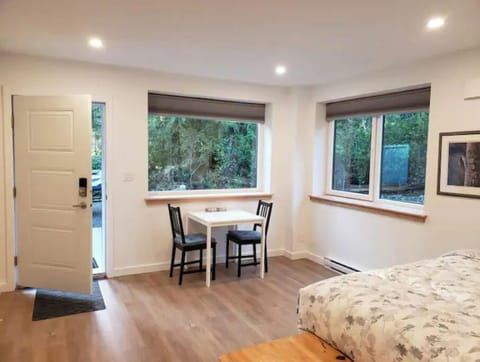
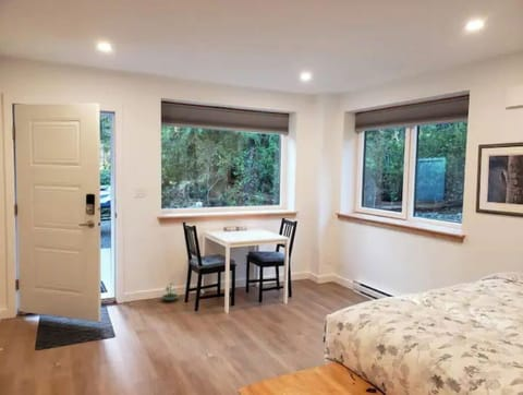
+ terrarium [160,283,181,302]
